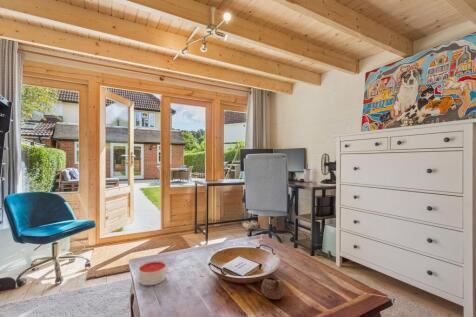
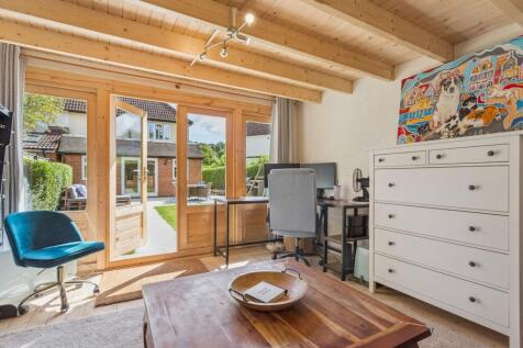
- cup [260,276,285,300]
- candle [138,260,167,286]
